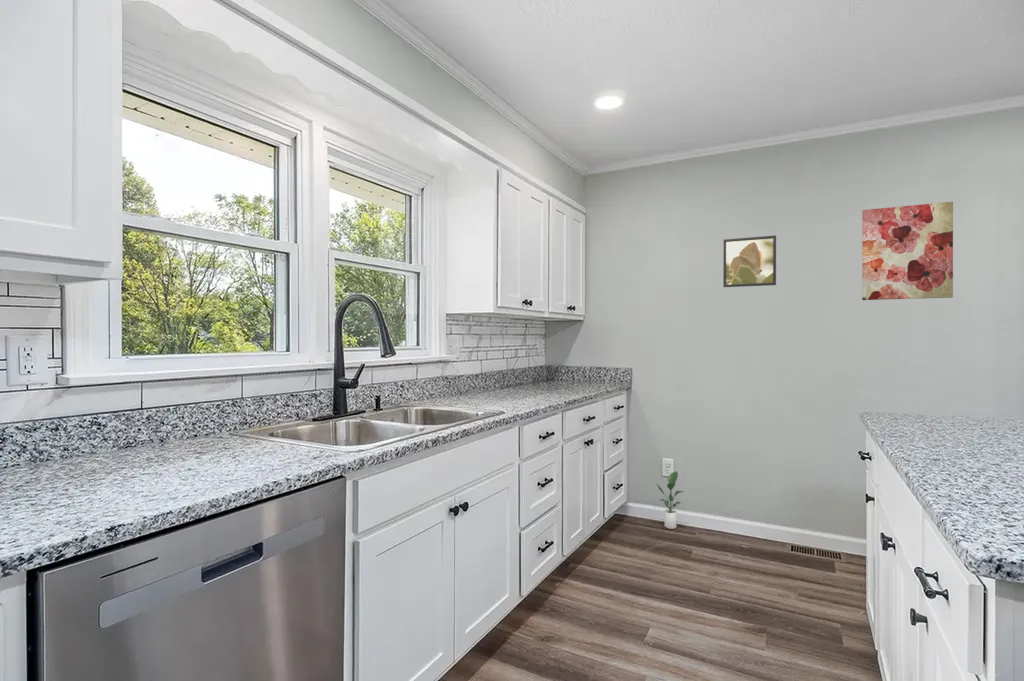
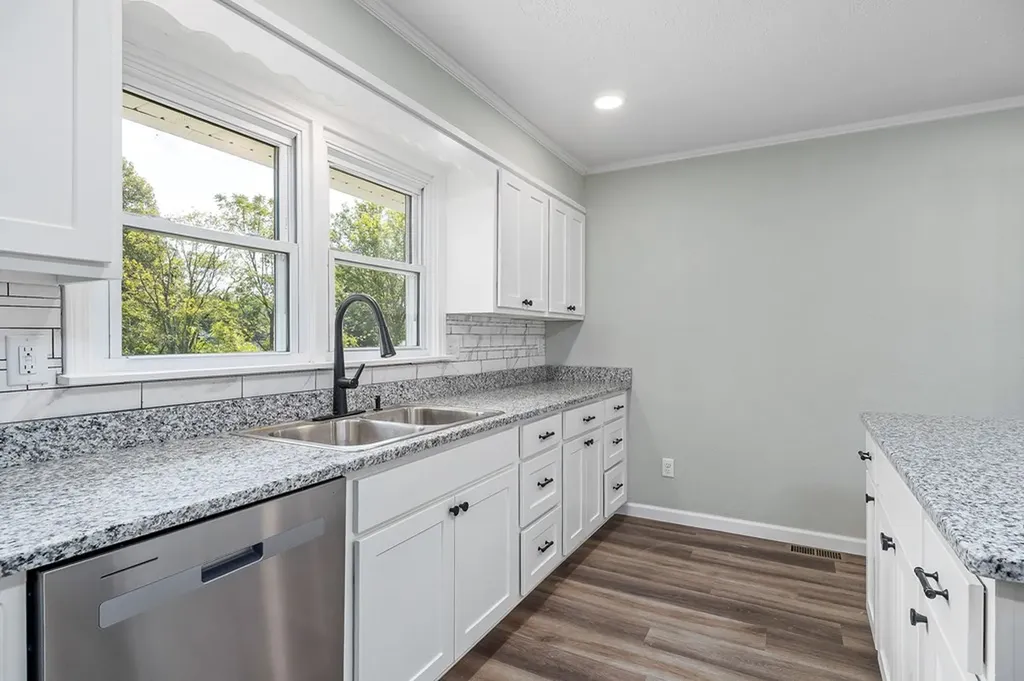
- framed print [722,235,777,288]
- potted plant [655,470,686,530]
- wall art [861,201,954,301]
